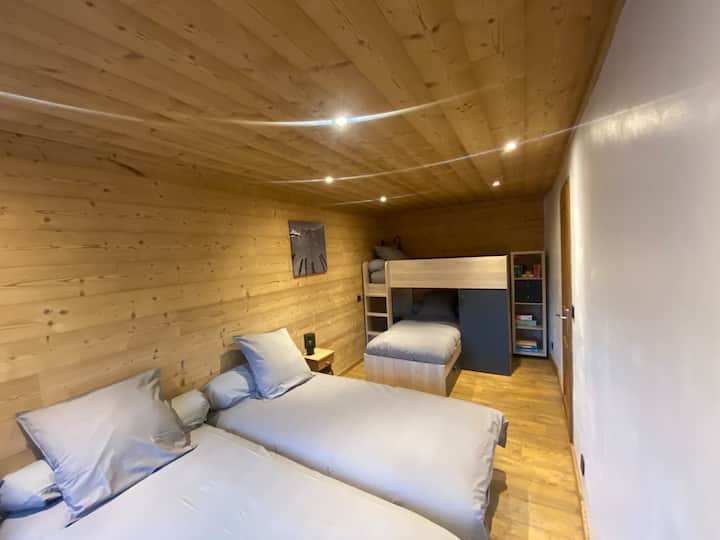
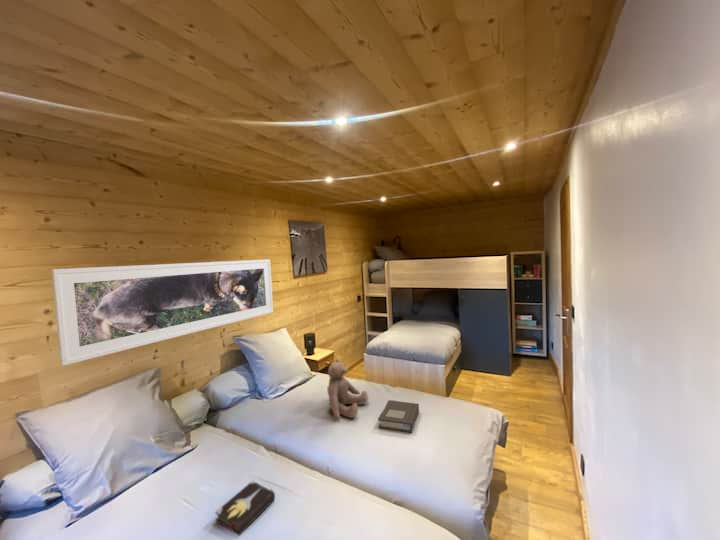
+ book [377,399,420,434]
+ teddy bear [326,358,369,419]
+ hardback book [214,479,276,536]
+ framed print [51,258,274,367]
